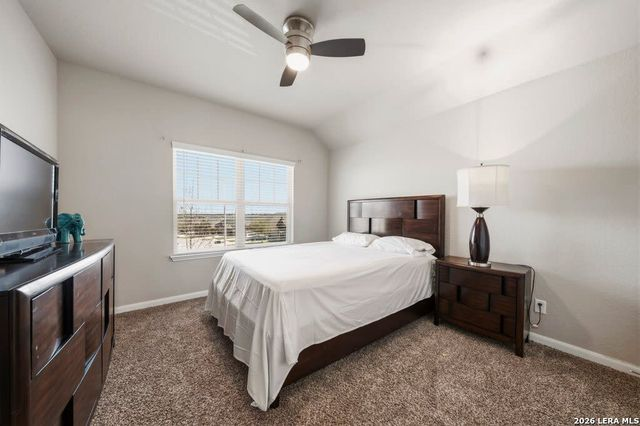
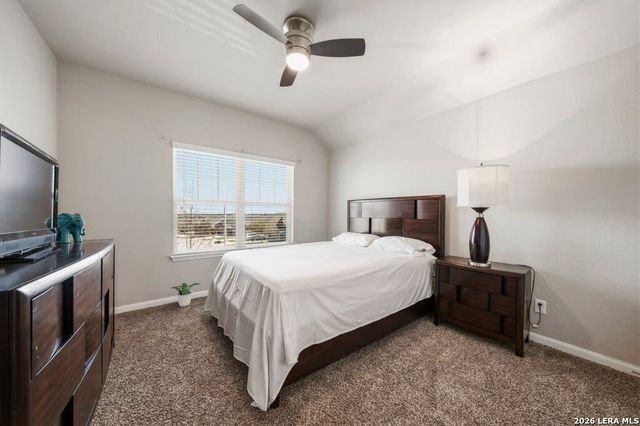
+ potted plant [169,282,201,307]
